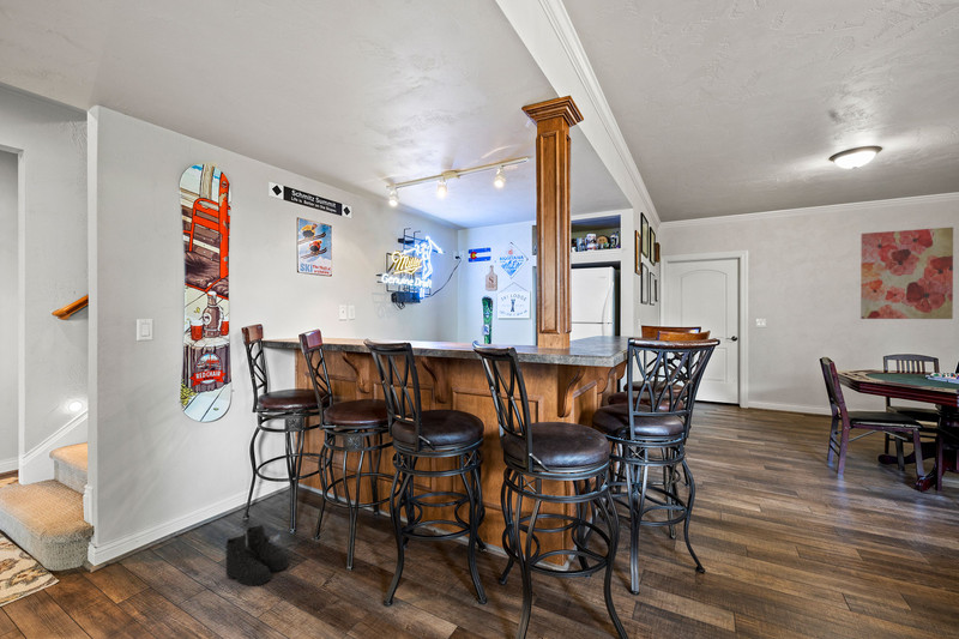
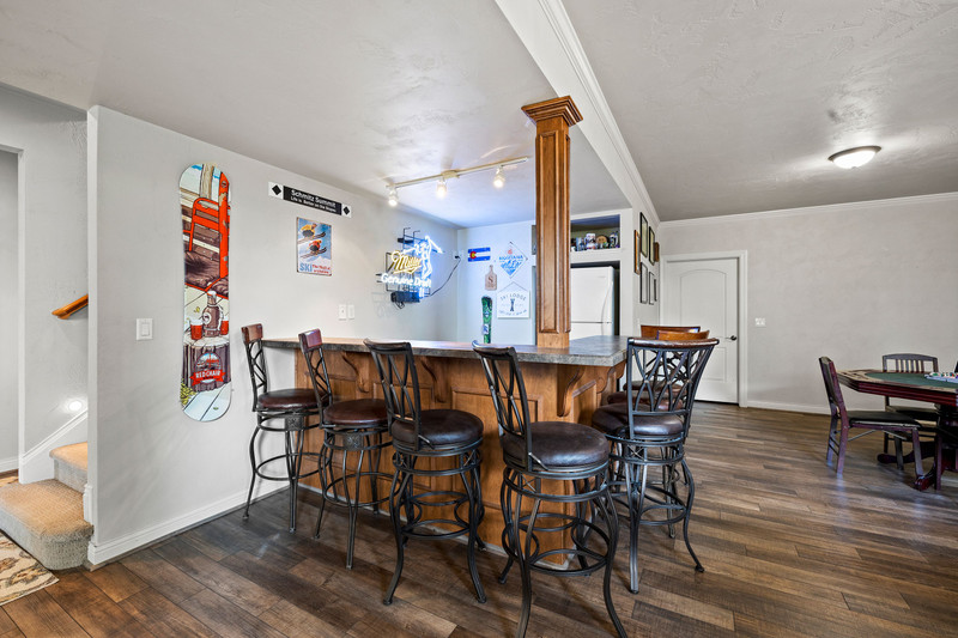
- wall art [860,227,954,320]
- boots [224,523,290,587]
